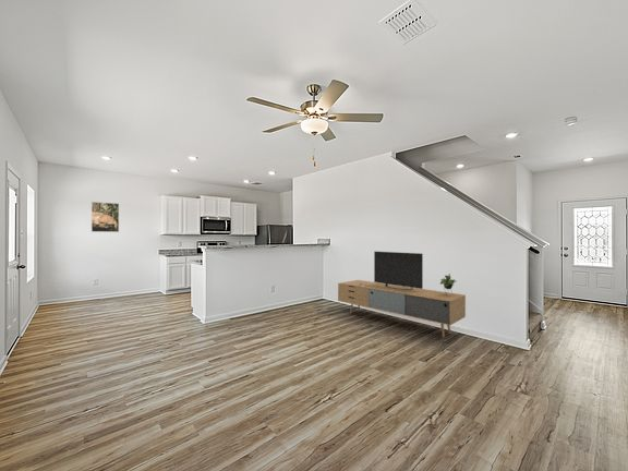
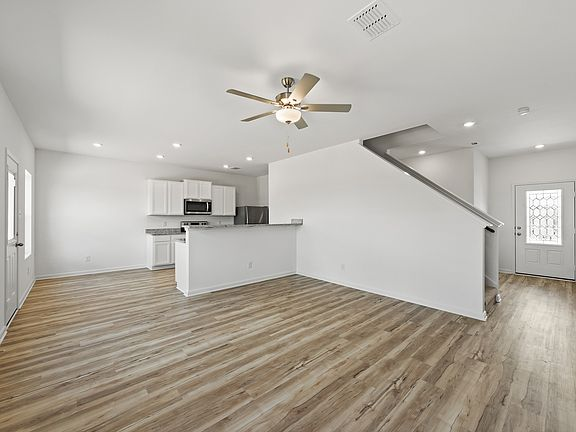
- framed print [90,201,120,233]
- media console [337,251,467,338]
